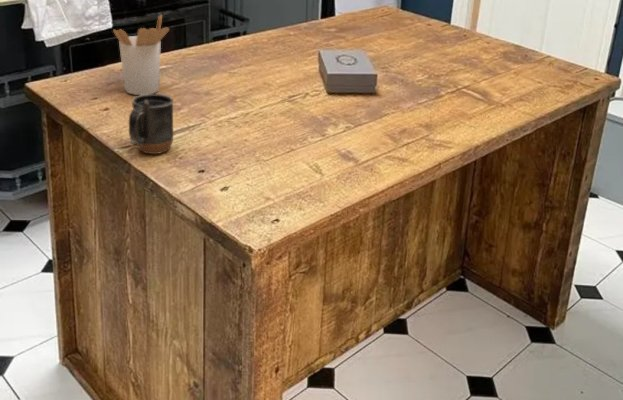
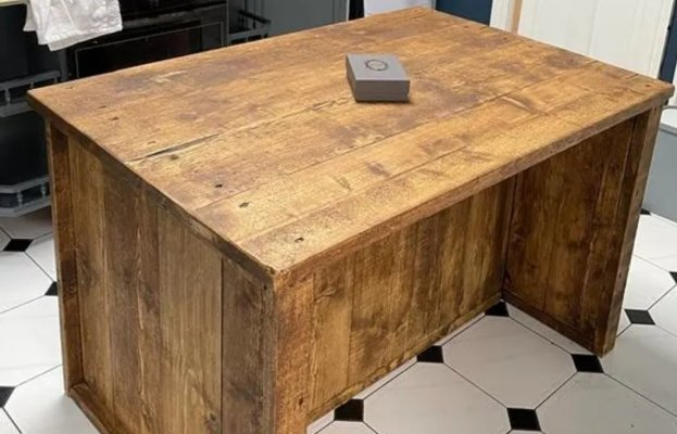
- utensil holder [112,14,170,96]
- mug [128,93,174,155]
